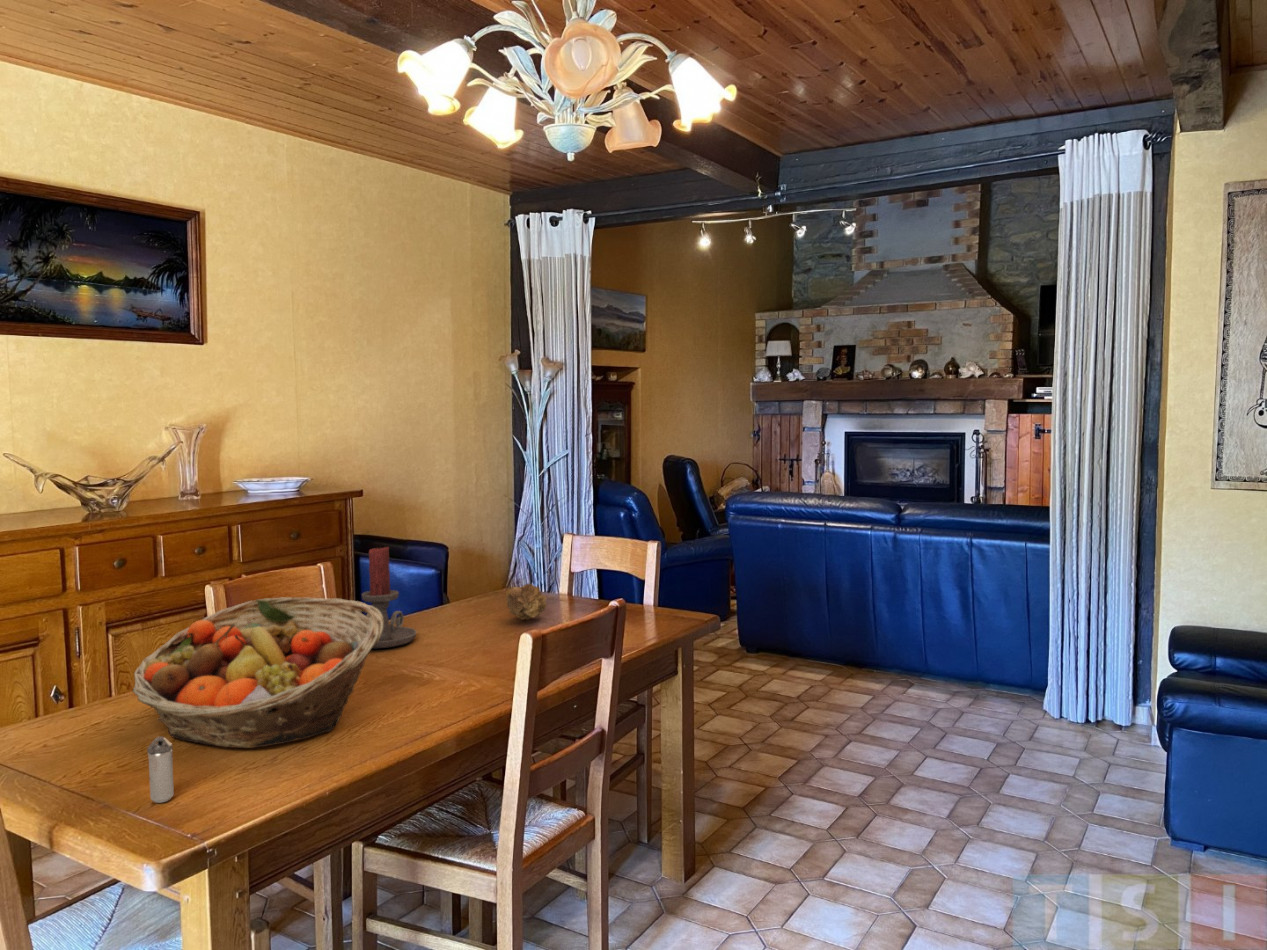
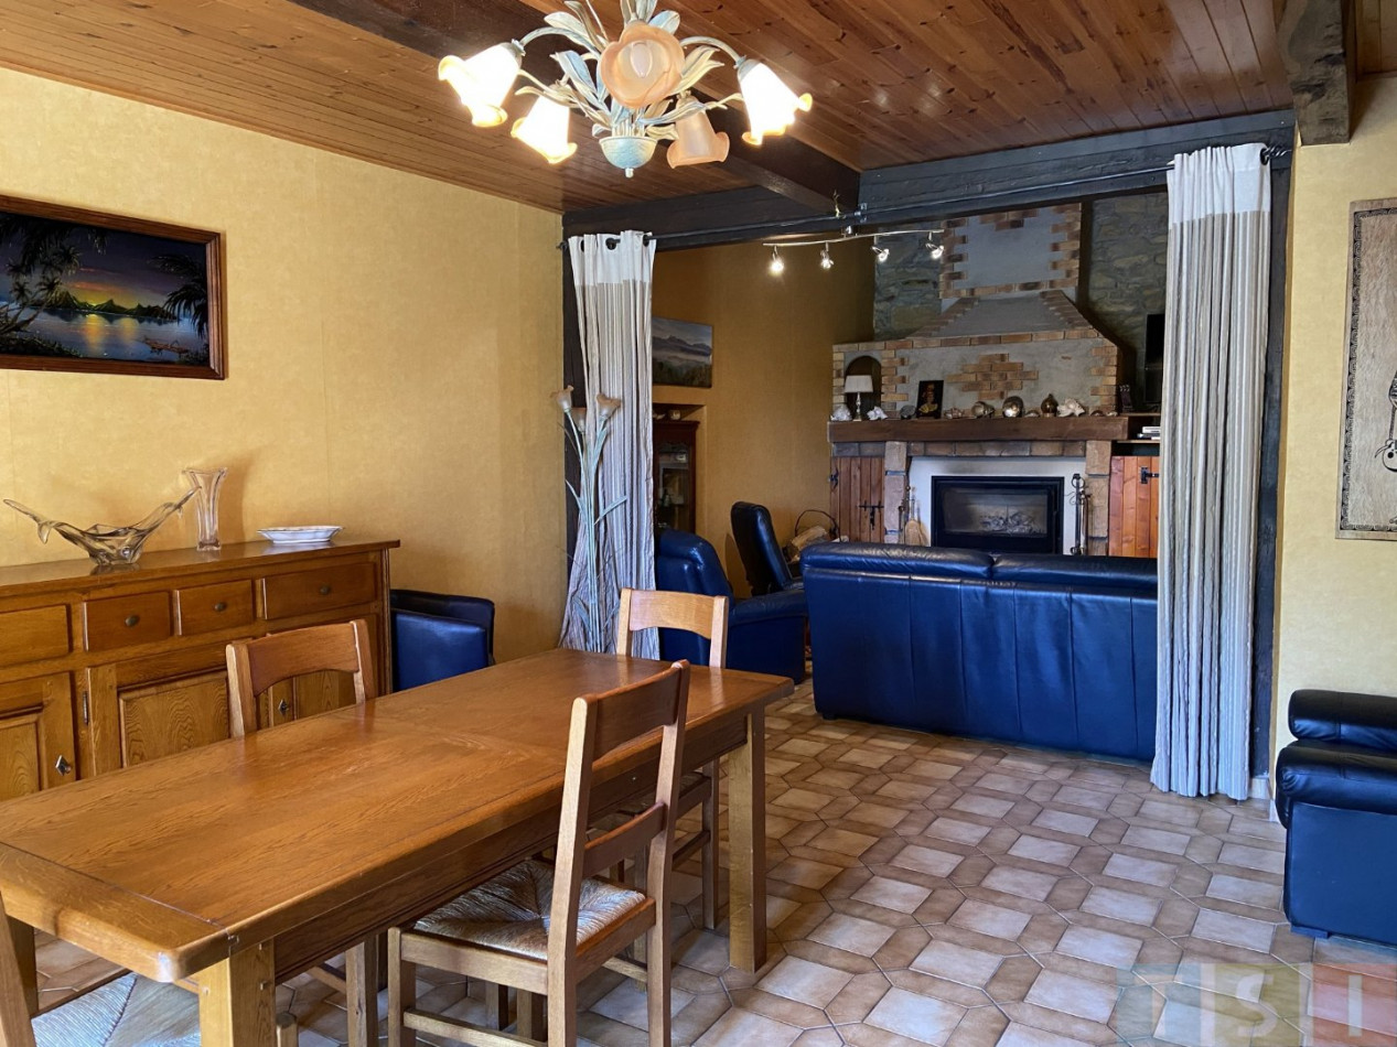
- flower [505,582,548,621]
- candle holder [361,546,418,649]
- shaker [146,735,175,804]
- fruit basket [131,596,384,749]
